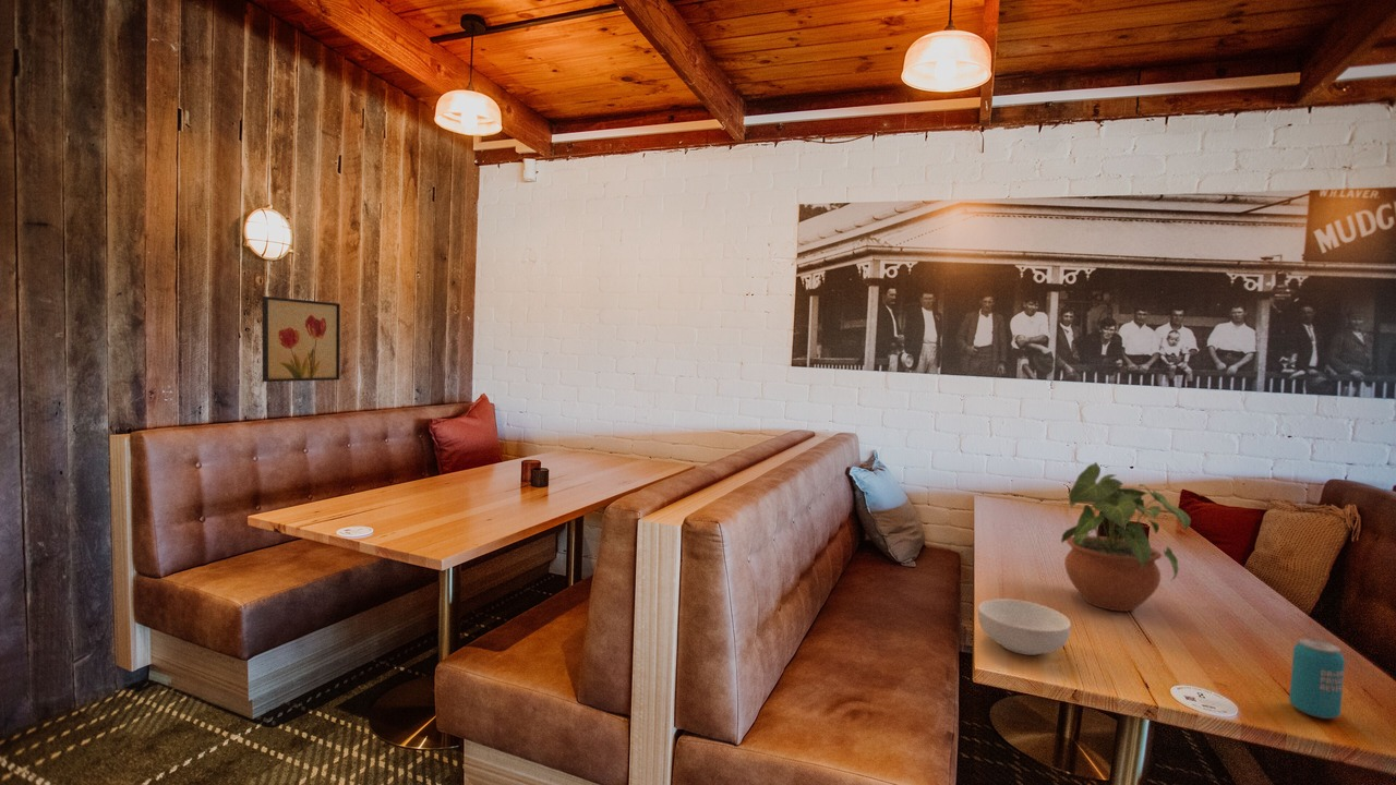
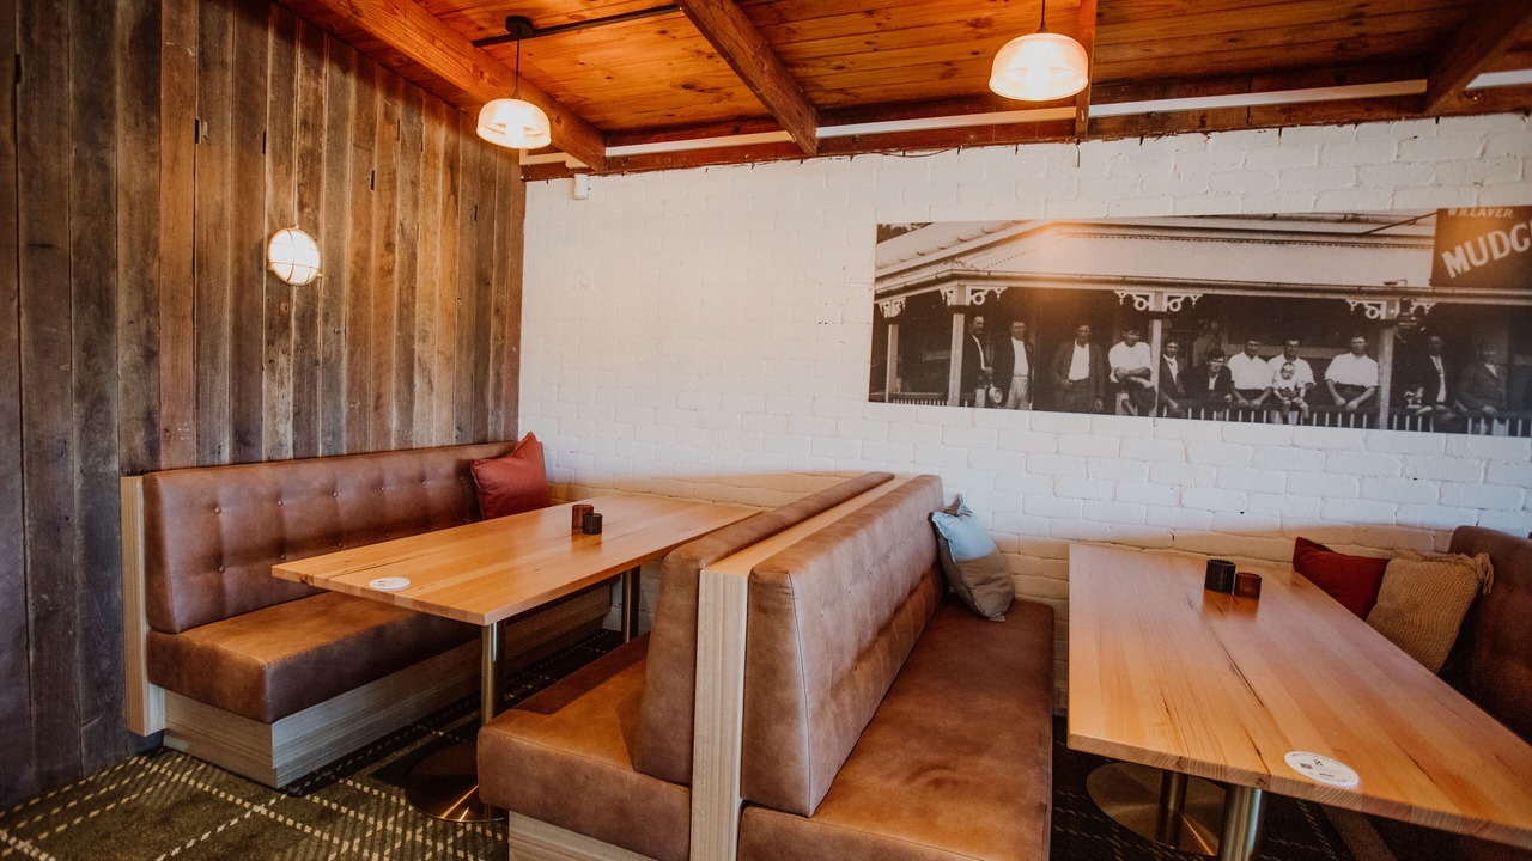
- cereal bowl [977,597,1072,656]
- potted plant [1060,461,1192,613]
- wall art [262,295,341,383]
- beverage can [1288,637,1346,720]
